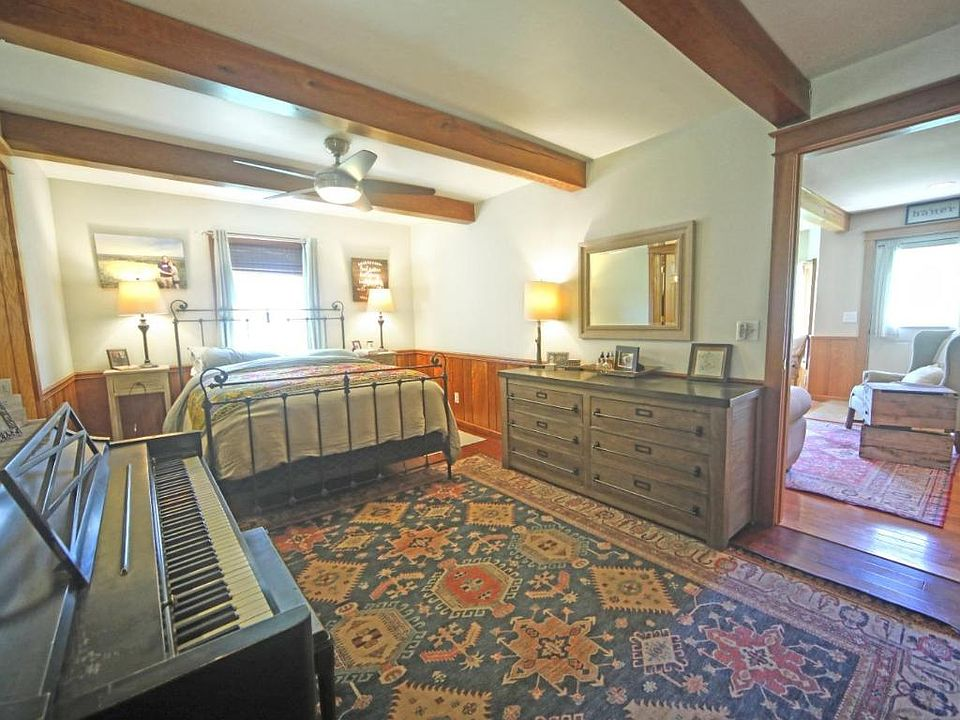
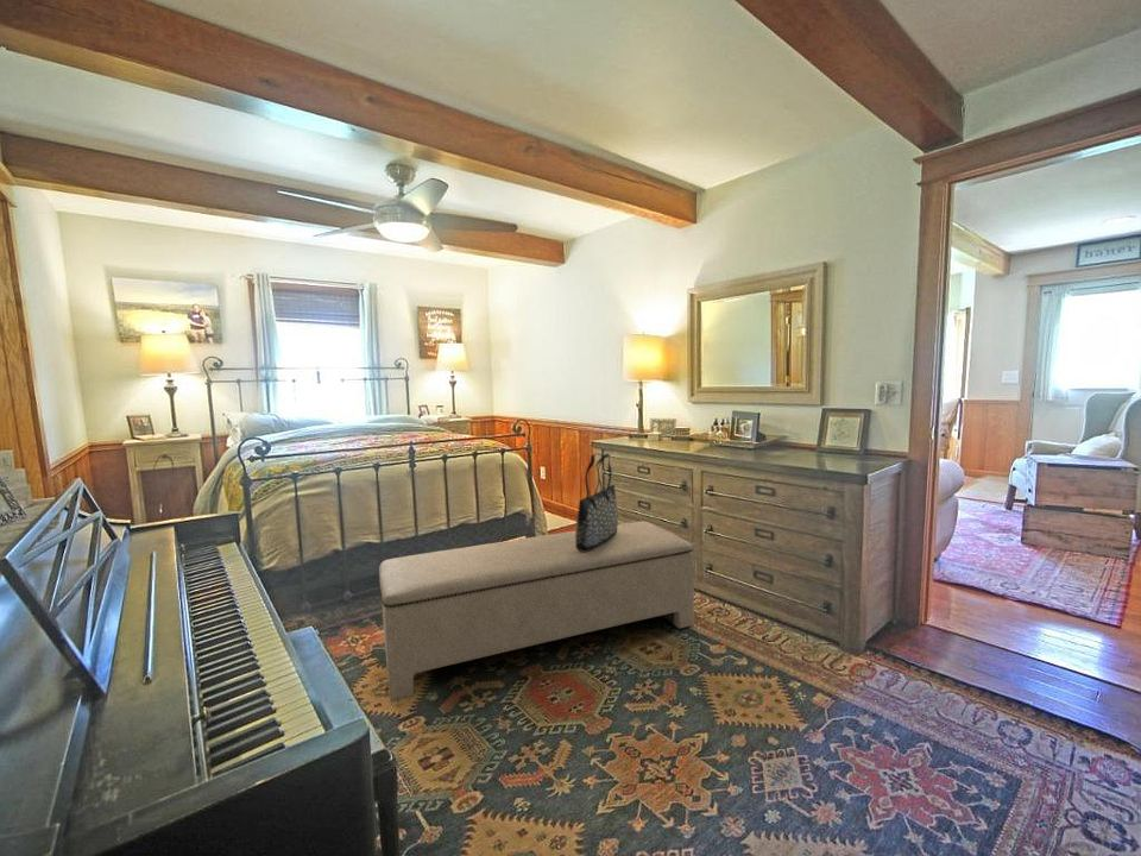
+ tote bag [574,452,619,552]
+ bench [378,520,695,701]
